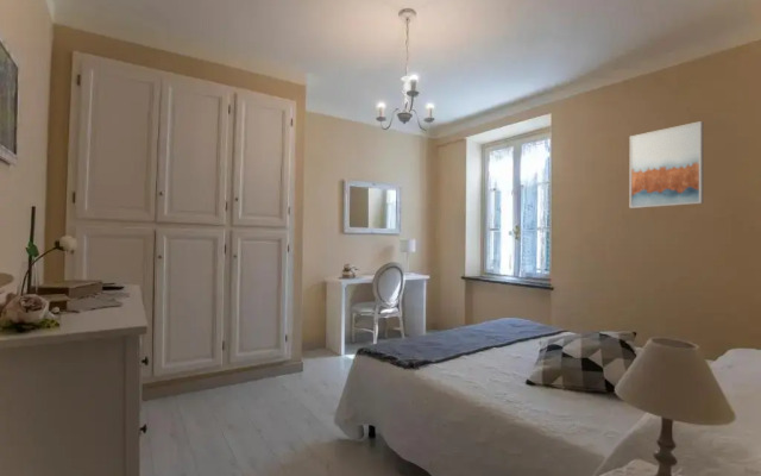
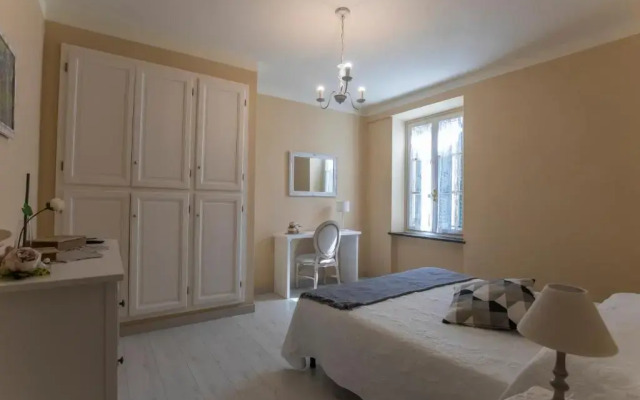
- wall art [629,120,704,209]
